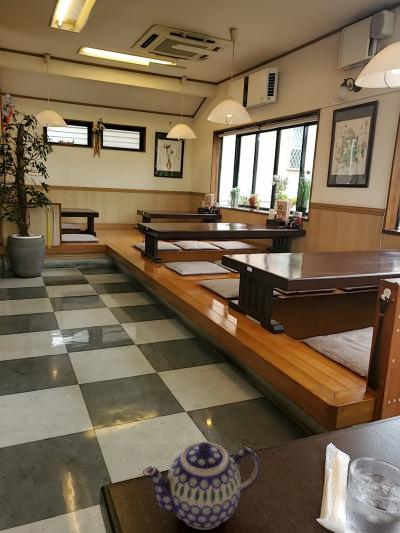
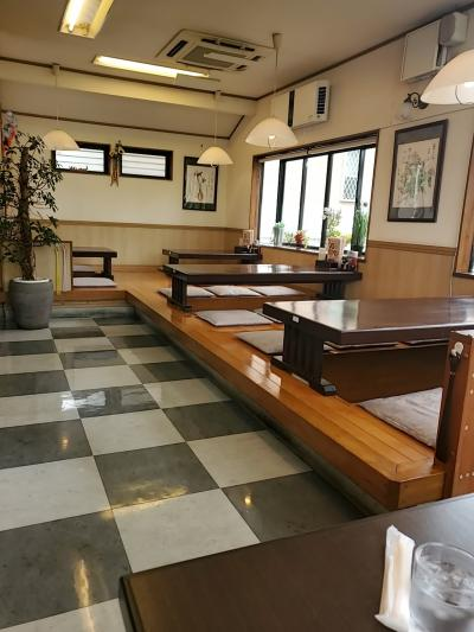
- teapot [141,441,261,531]
